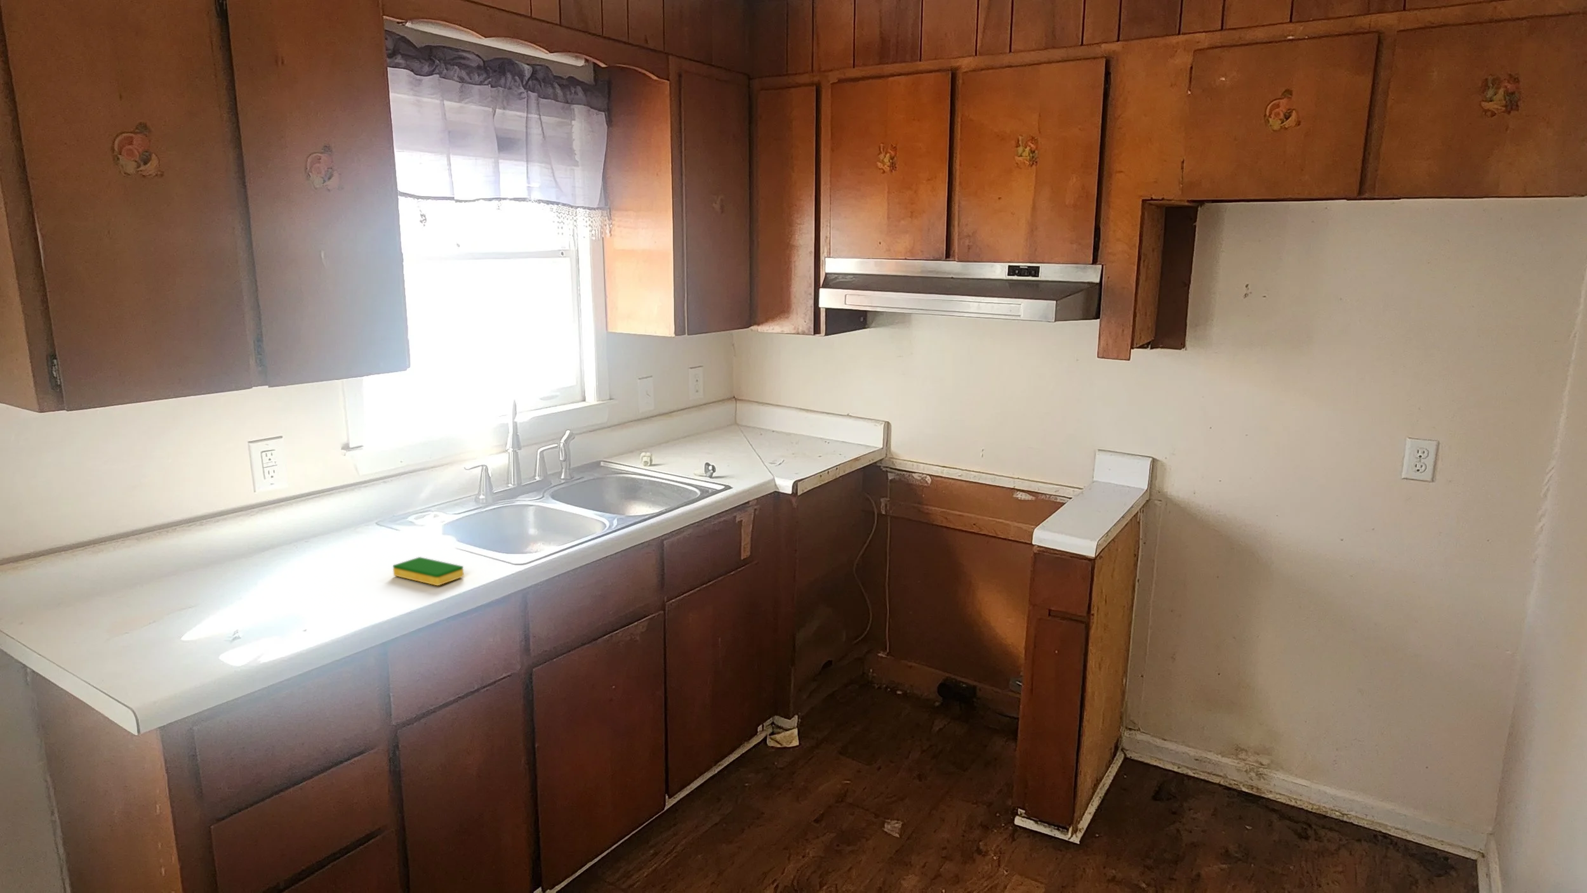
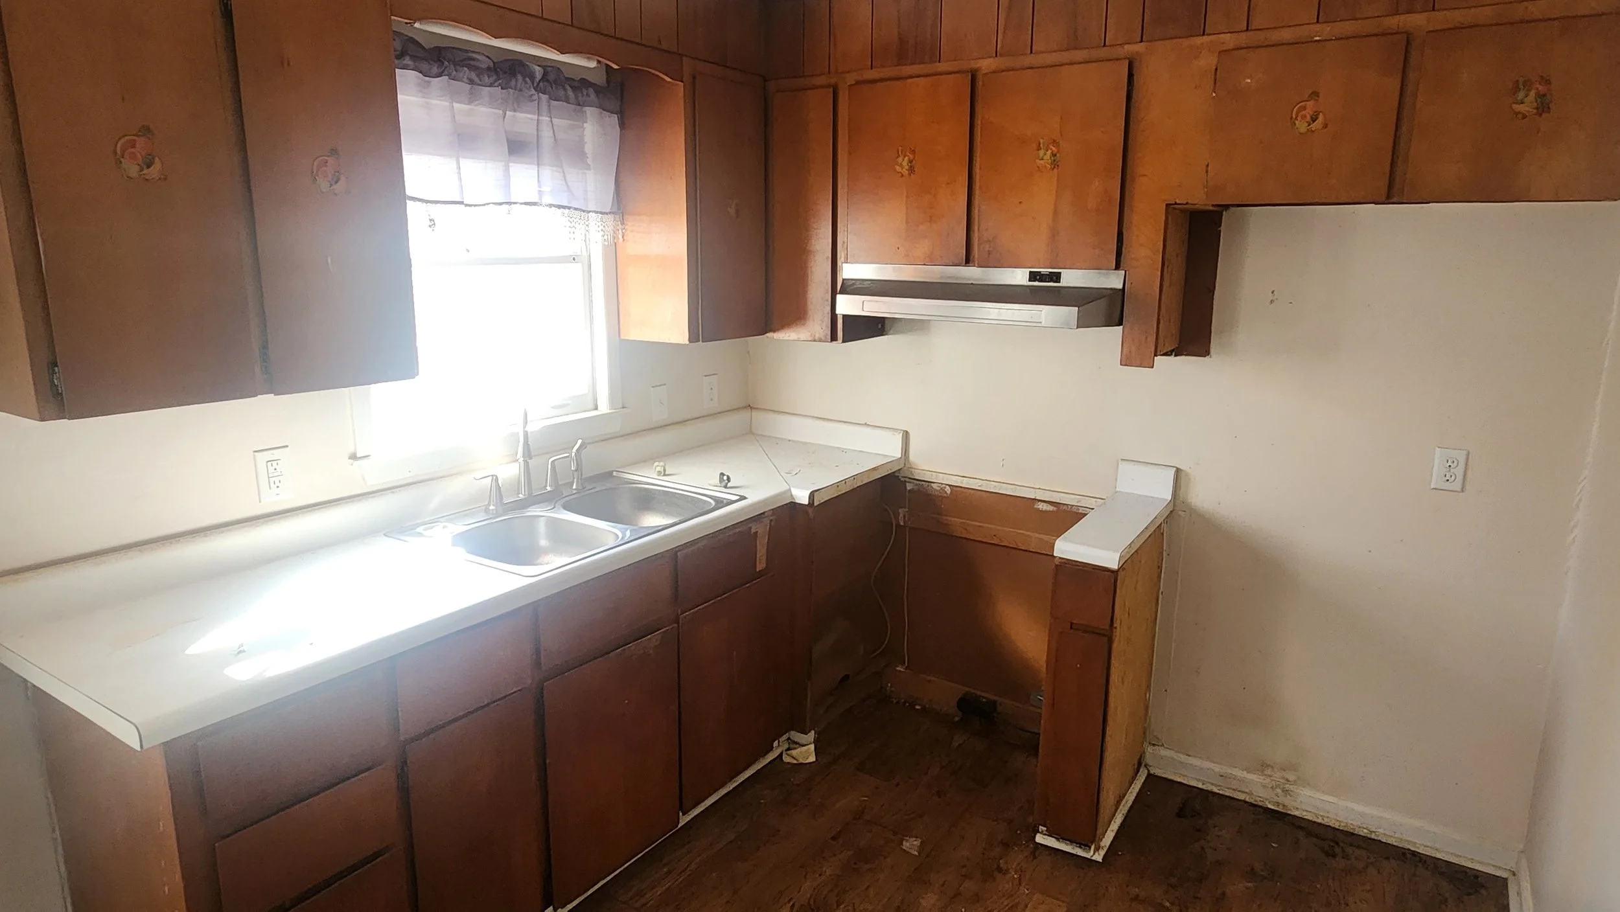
- dish sponge [392,556,464,586]
